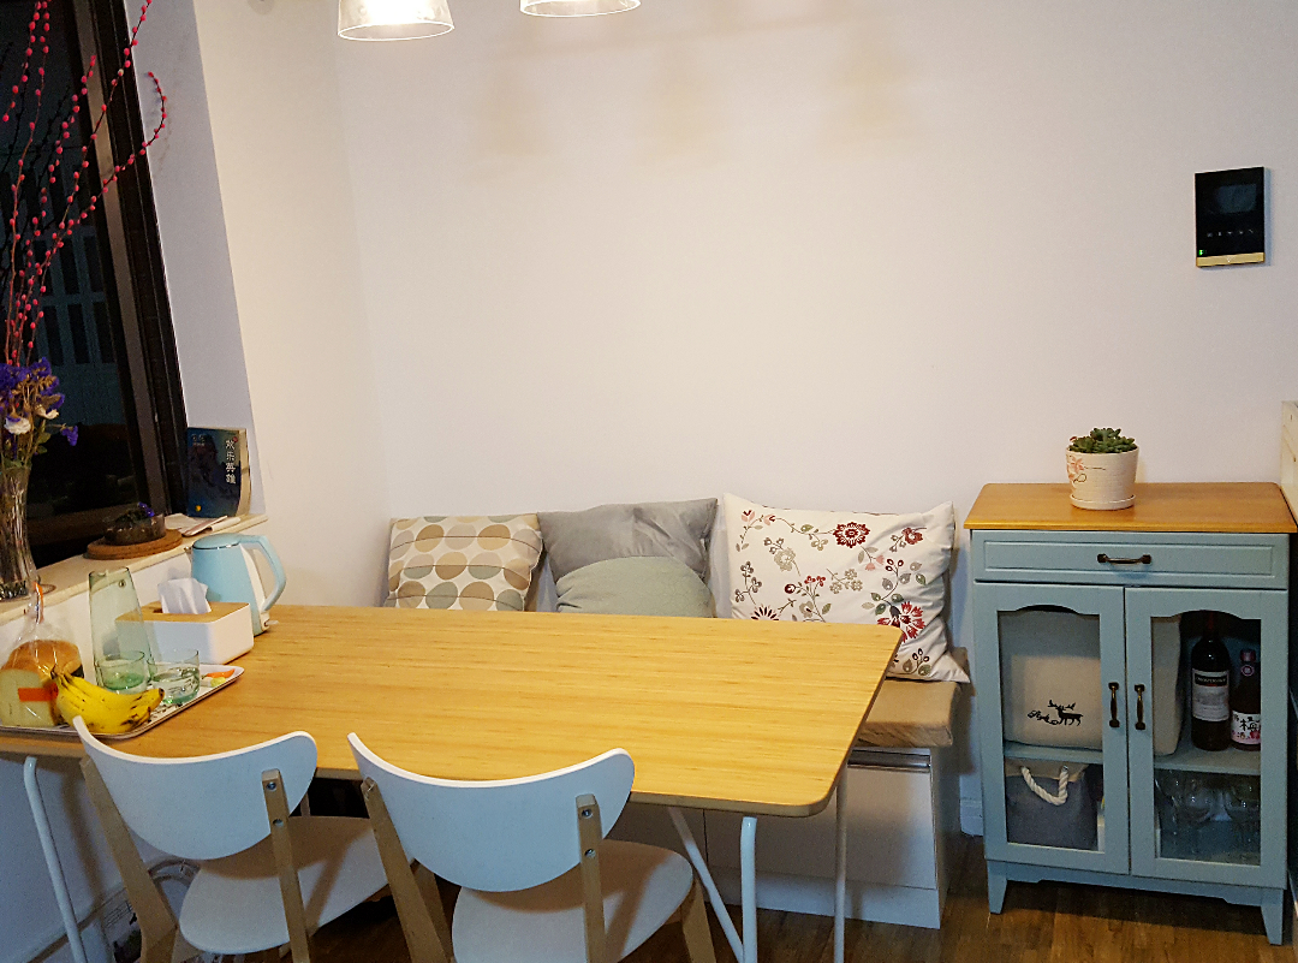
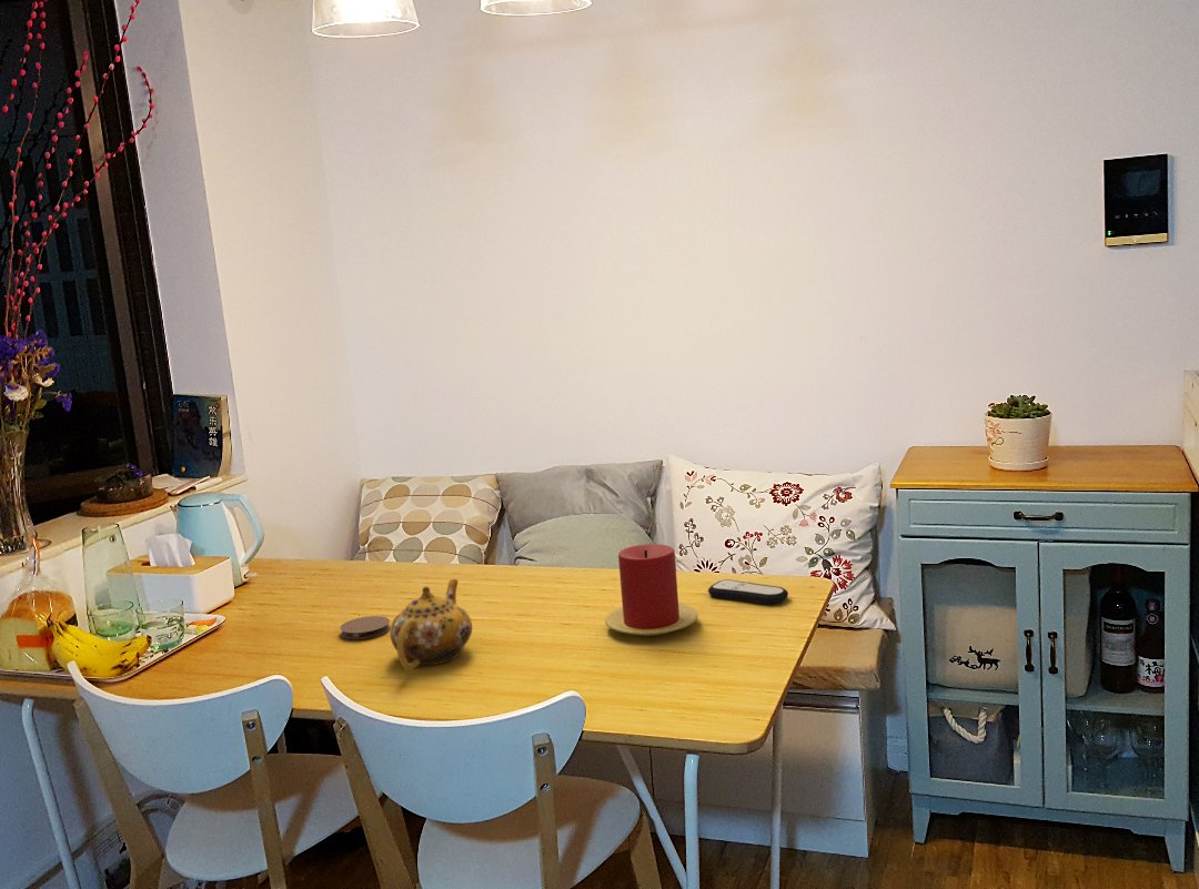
+ teapot [389,578,473,671]
+ candle [604,543,699,637]
+ remote control [707,578,789,605]
+ coaster [339,615,391,640]
